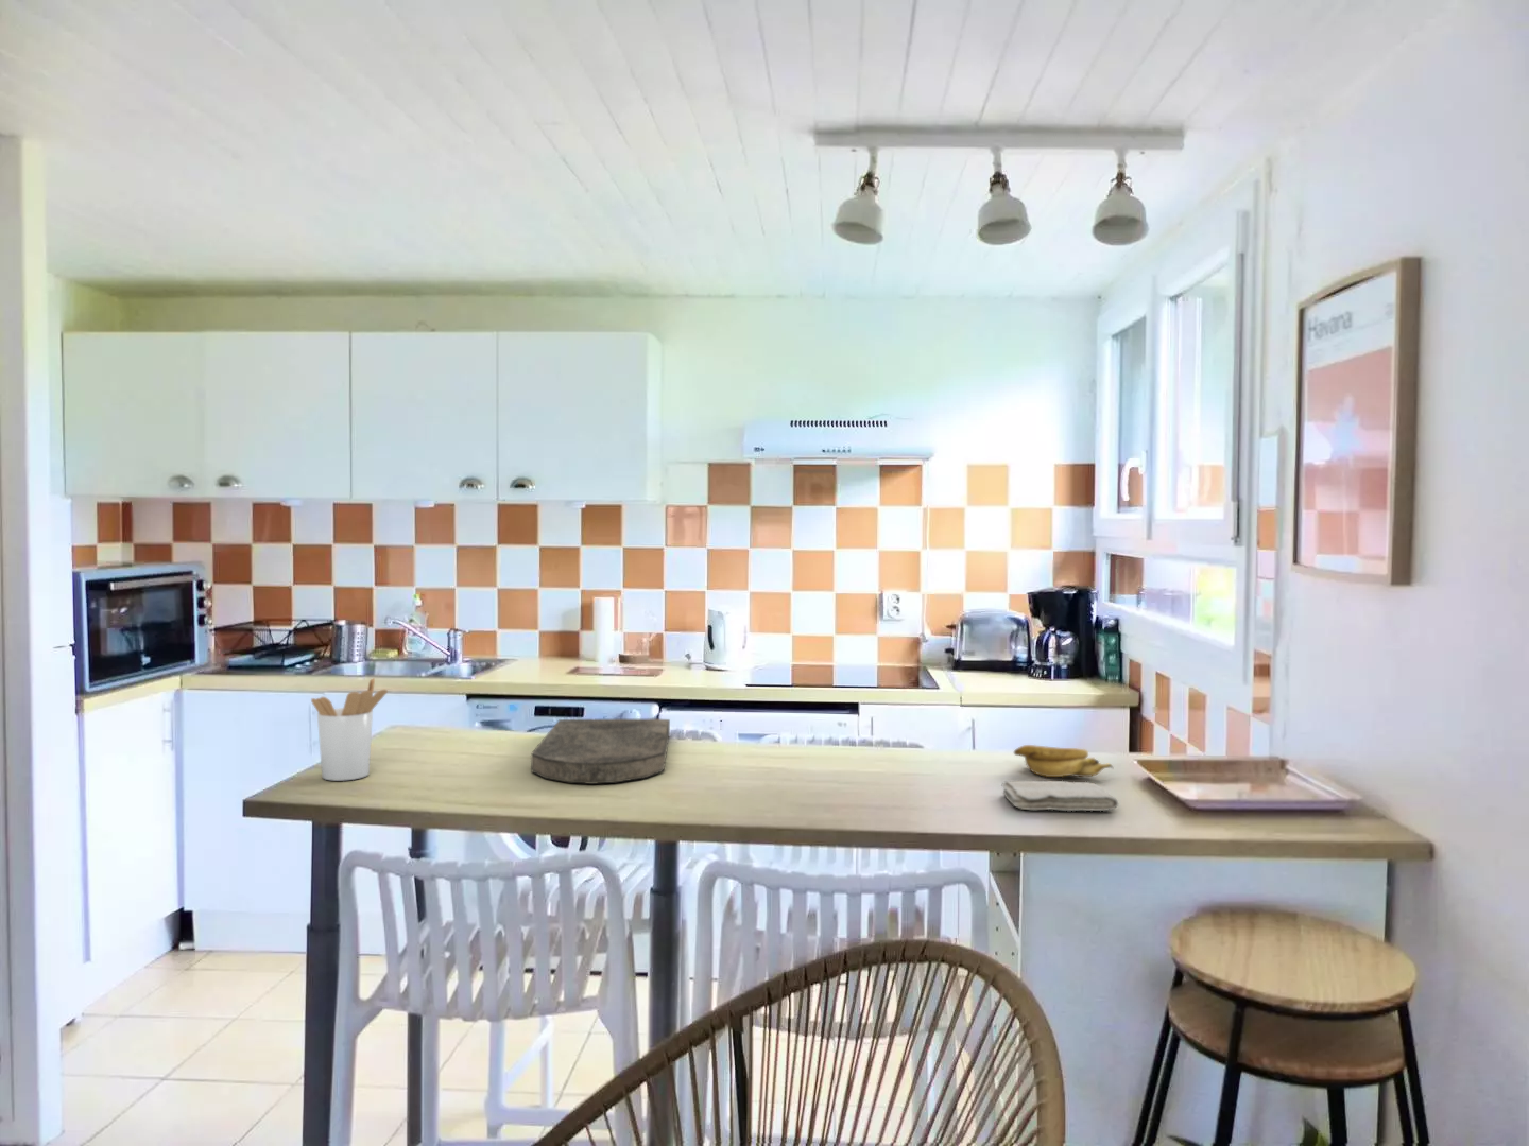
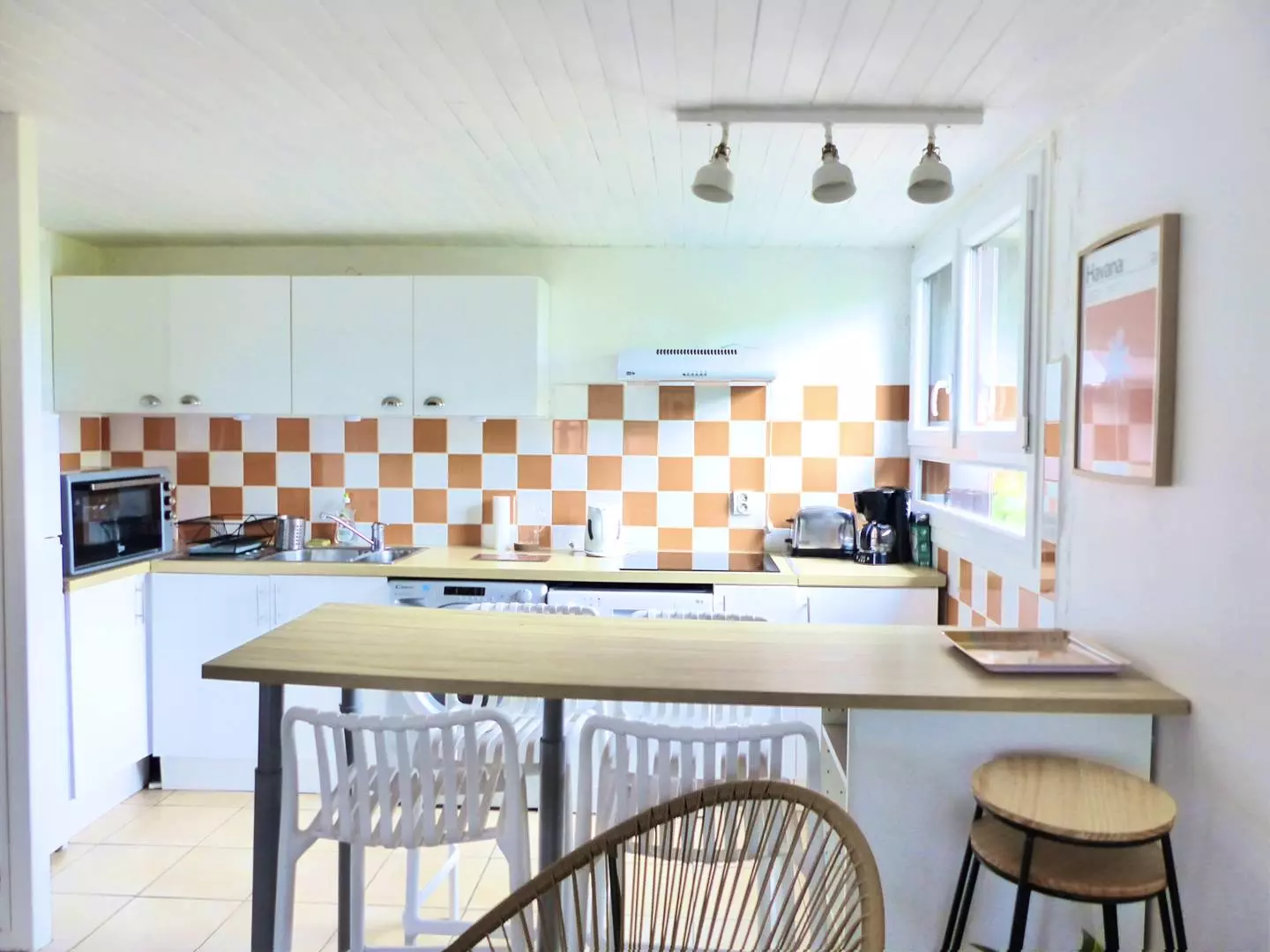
- banana [1013,744,1115,778]
- washcloth [1000,780,1120,811]
- utensil holder [311,677,389,782]
- cutting board [530,719,671,785]
